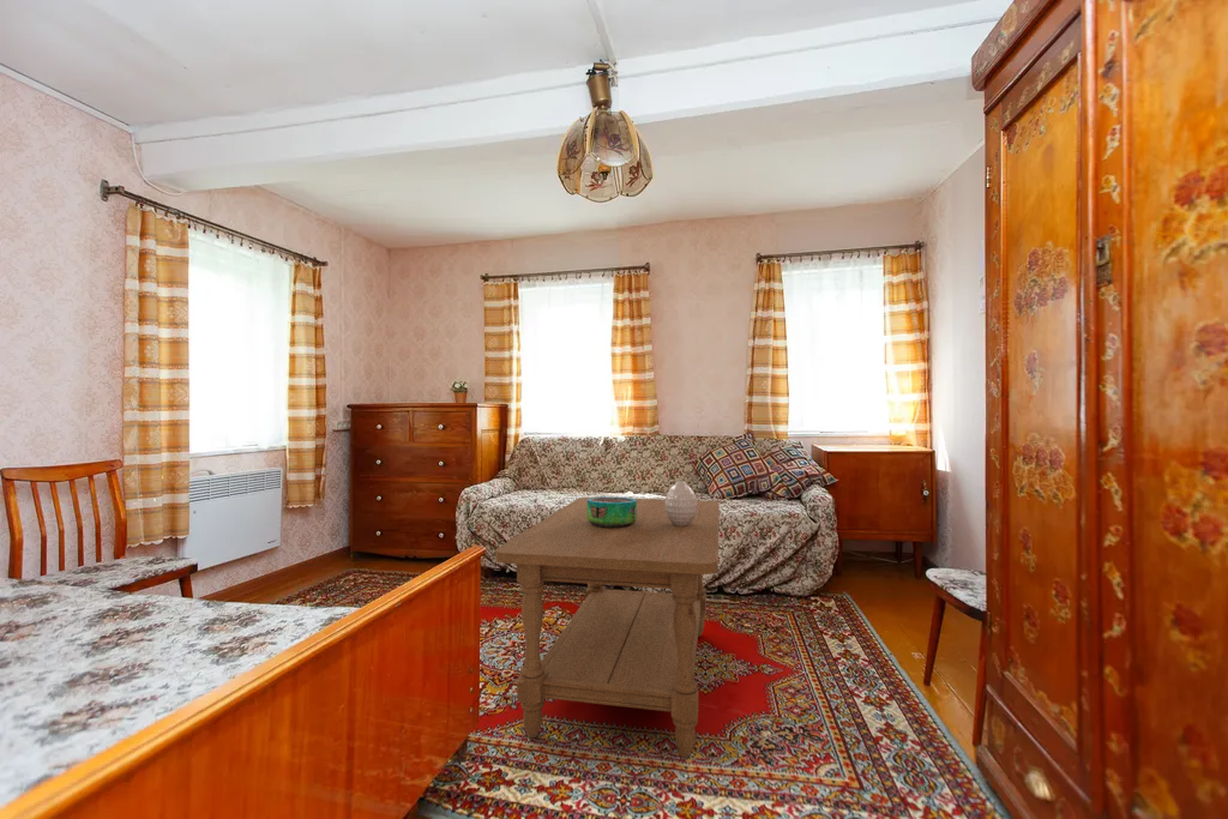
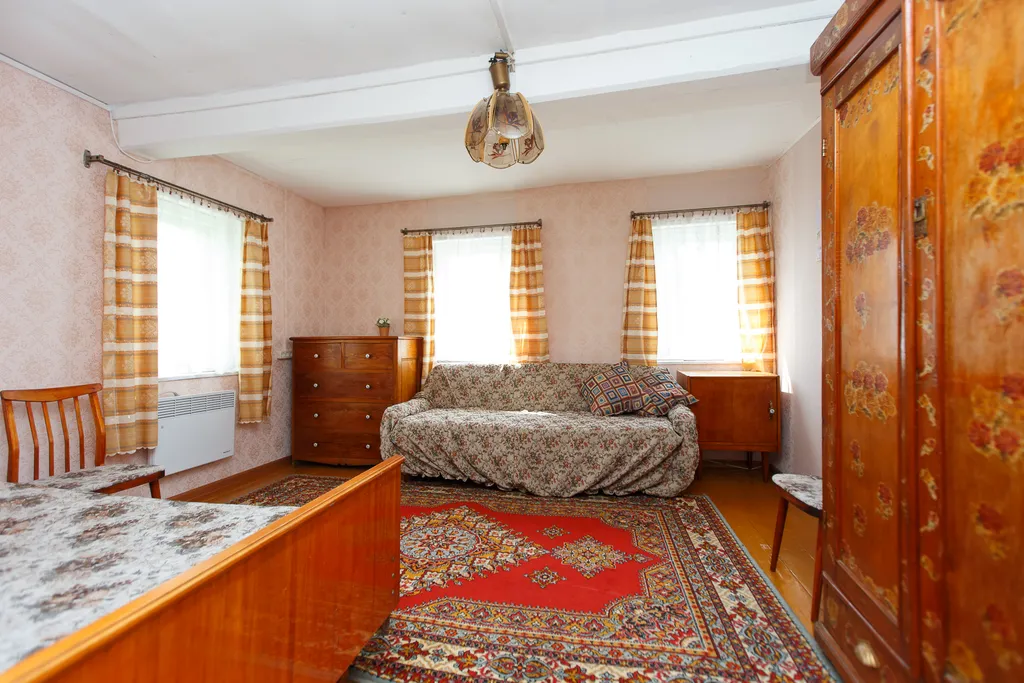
- coffee table [494,496,721,758]
- decorative bowl [588,495,637,528]
- vase [664,480,698,526]
